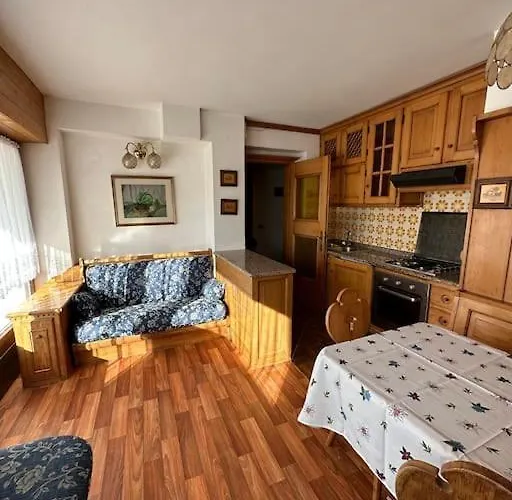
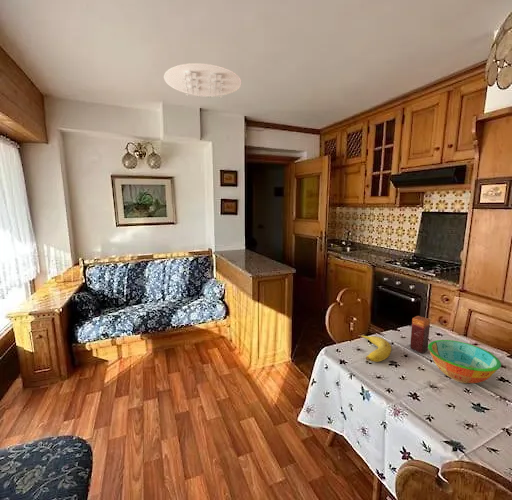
+ ceiling light [163,62,242,98]
+ candle [409,315,431,354]
+ fruit [358,334,392,363]
+ bowl [428,339,502,384]
